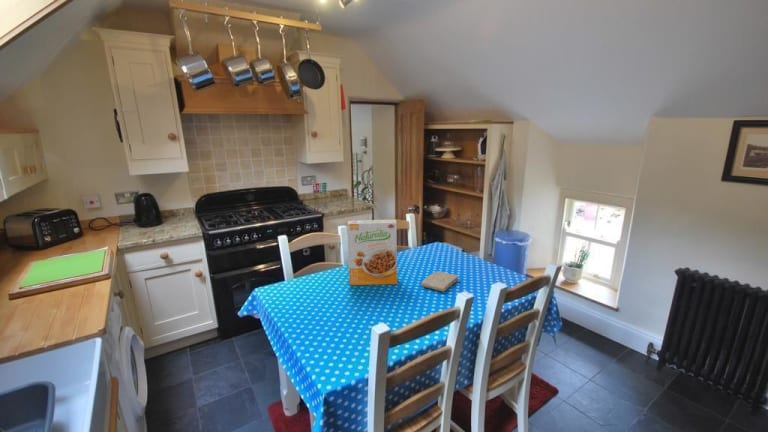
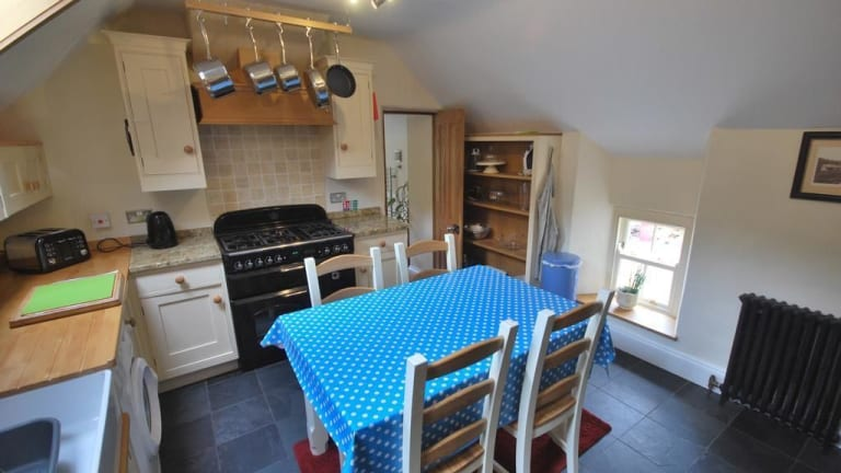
- washcloth [420,270,459,293]
- cereal box [346,219,398,286]
